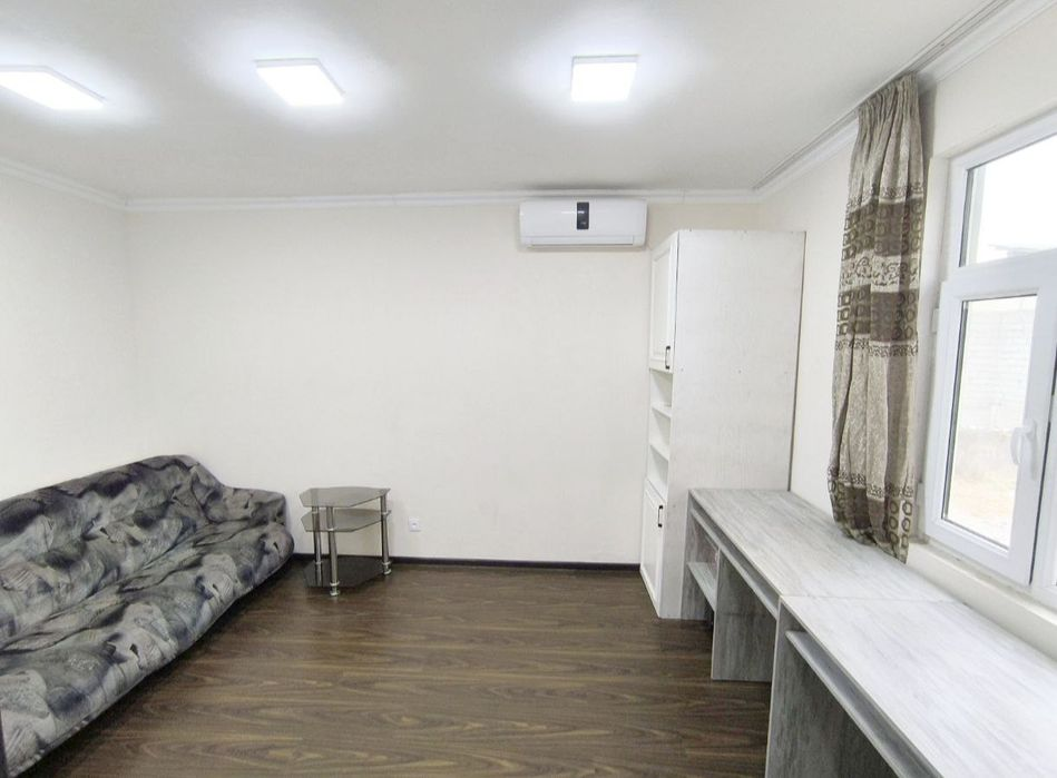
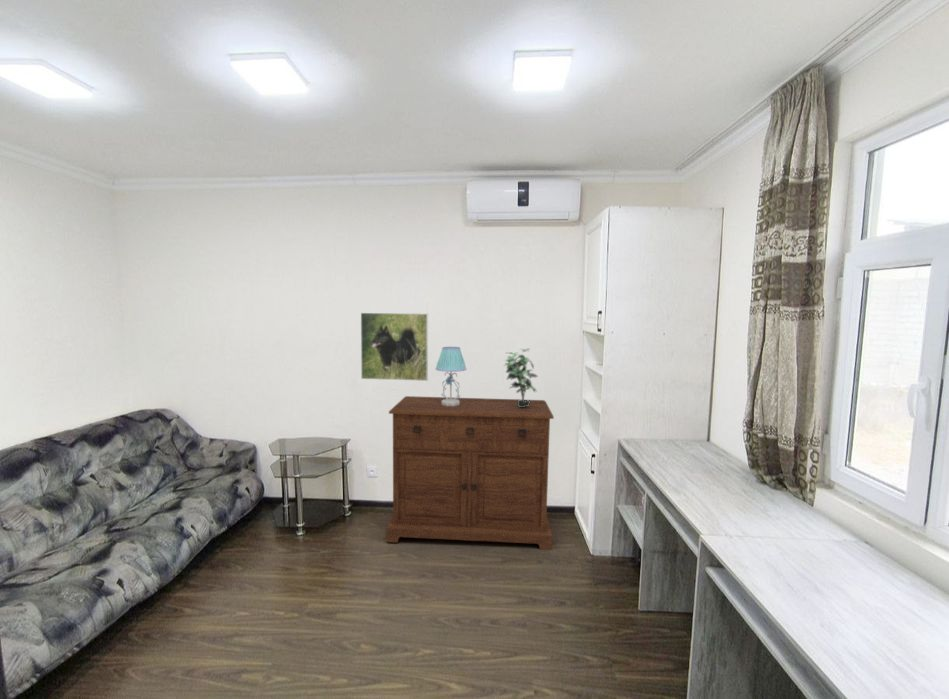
+ sideboard [385,395,555,551]
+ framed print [360,312,429,382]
+ potted plant [503,347,539,407]
+ table lamp [435,346,467,406]
